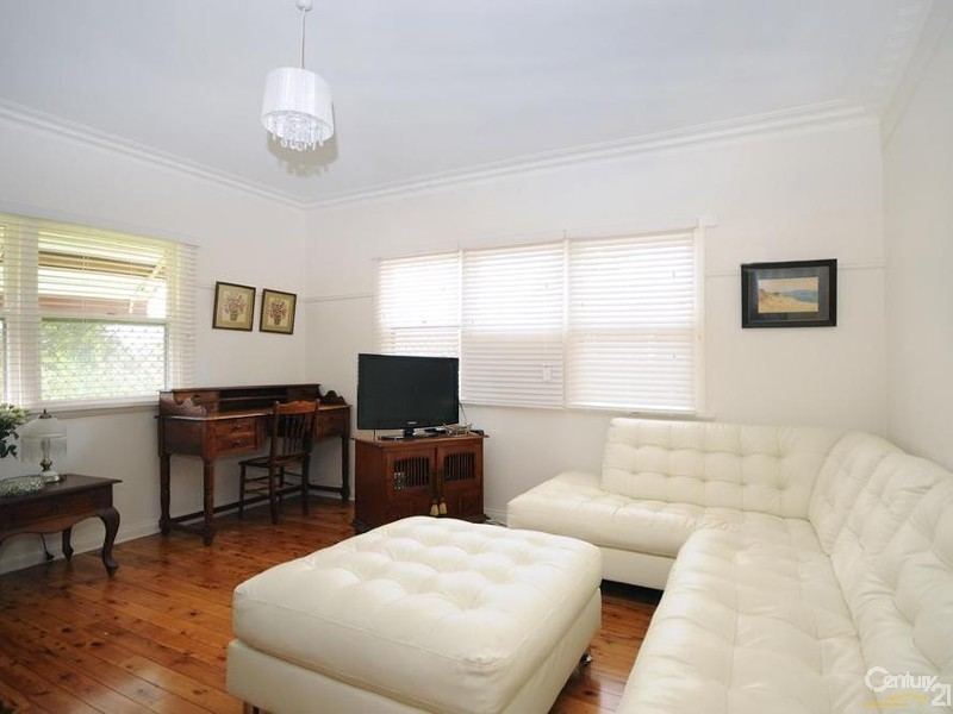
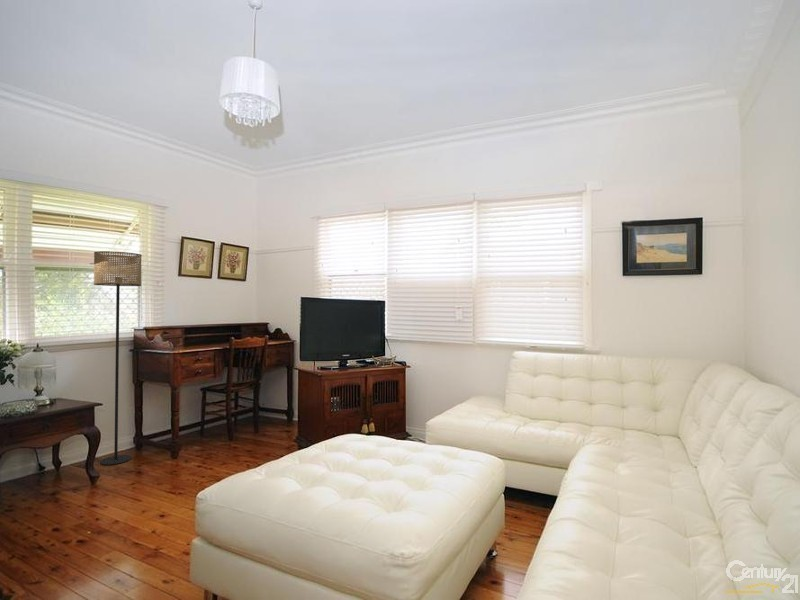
+ floor lamp [93,250,143,466]
